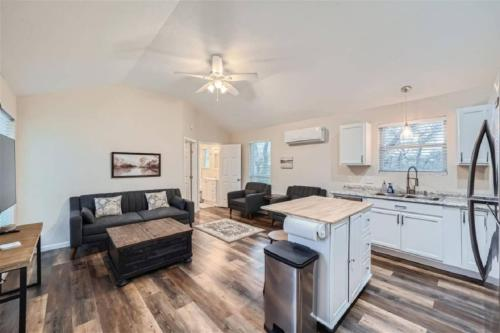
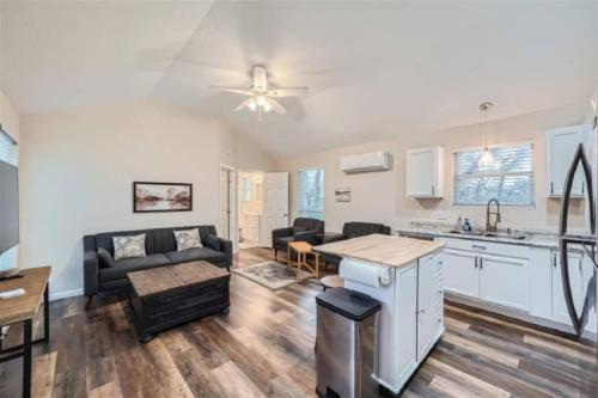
+ side table [287,240,319,281]
